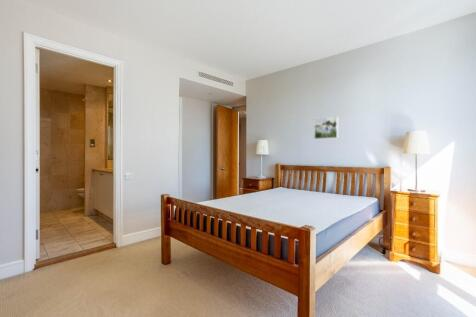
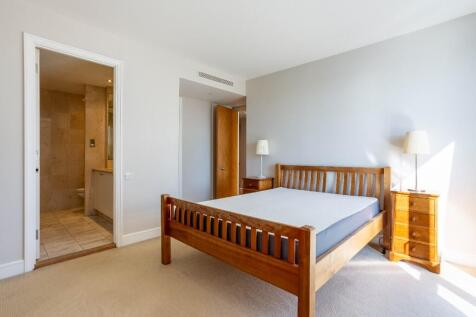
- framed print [313,116,339,140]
